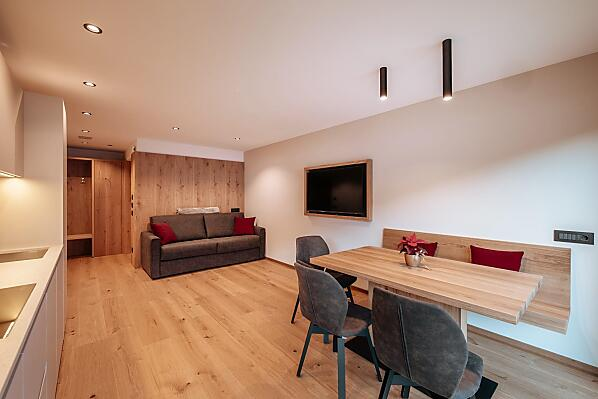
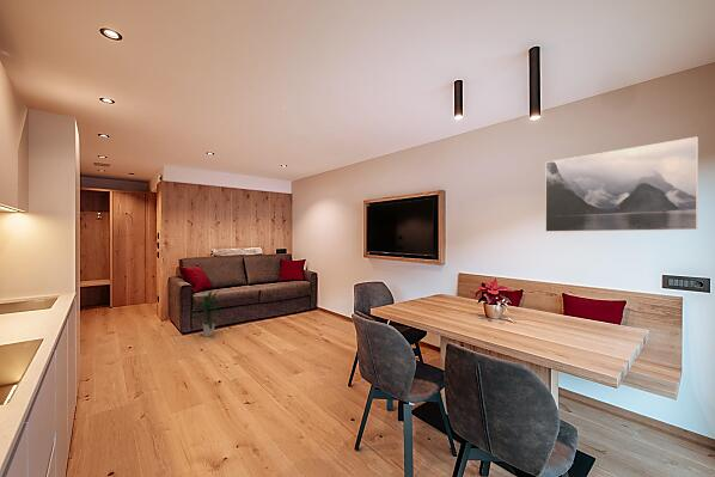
+ indoor plant [189,288,226,337]
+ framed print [544,136,699,233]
